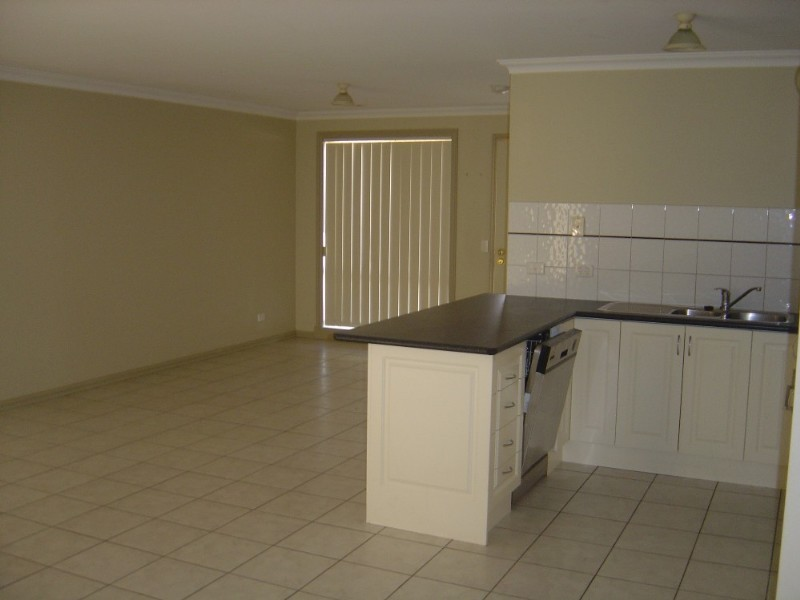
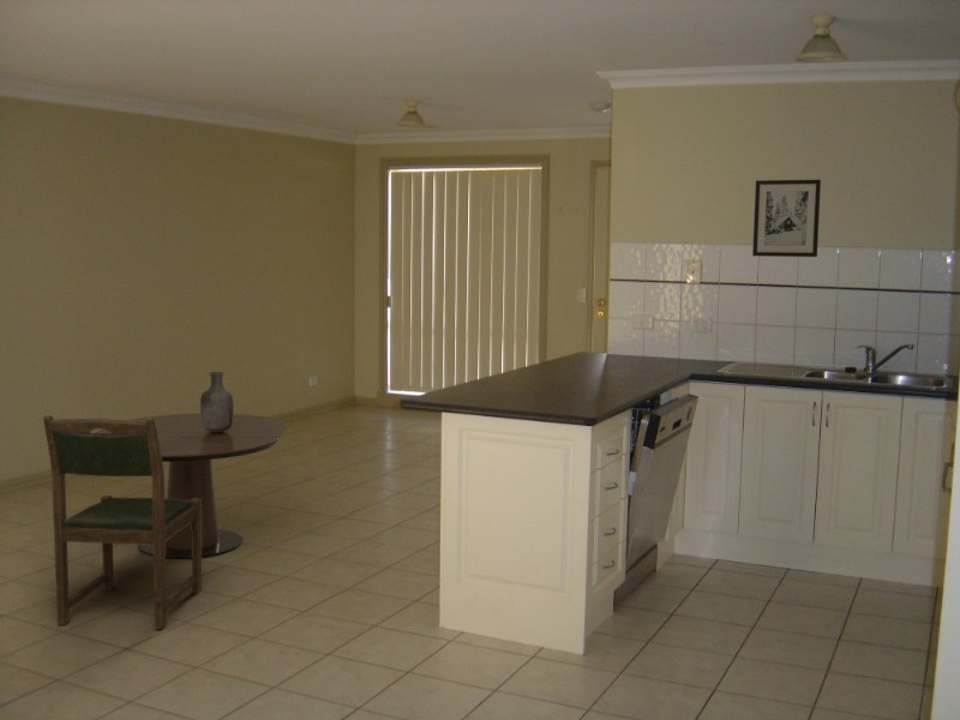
+ wall art [751,179,822,258]
+ dining table [95,413,287,559]
+ dining chair [42,414,203,630]
+ vase [199,371,235,432]
